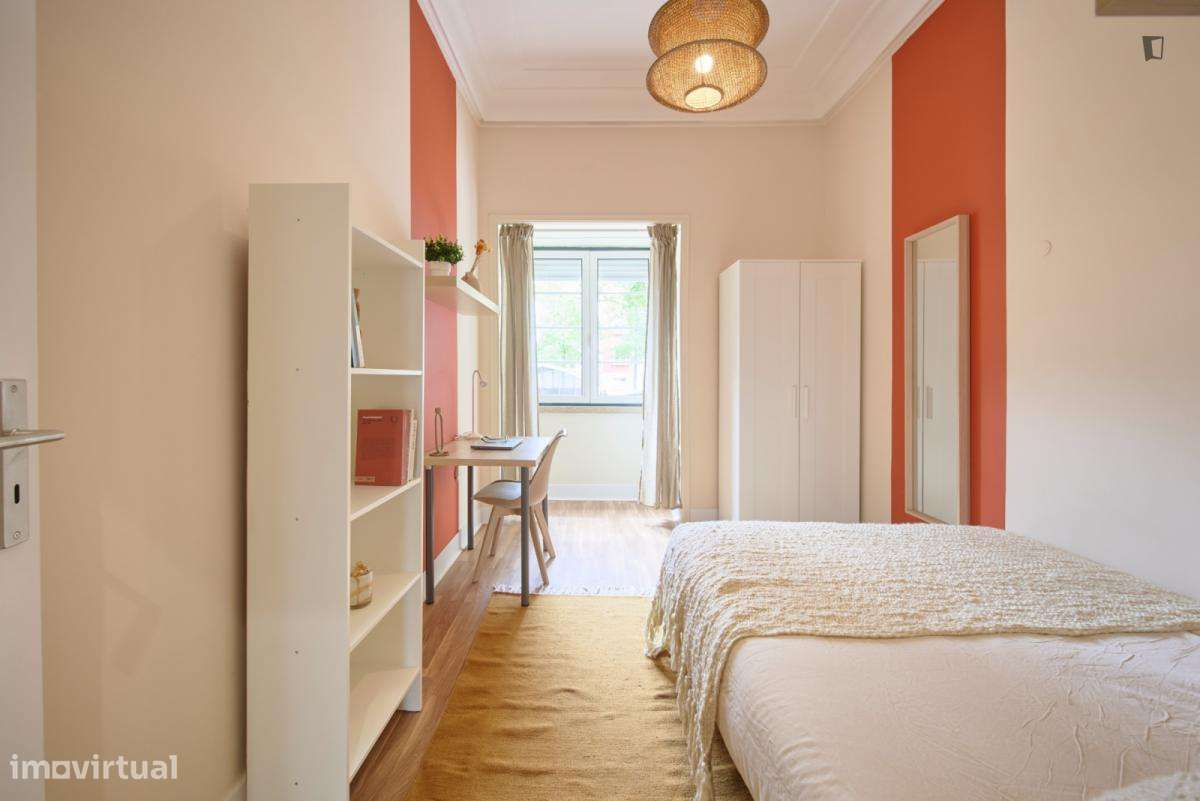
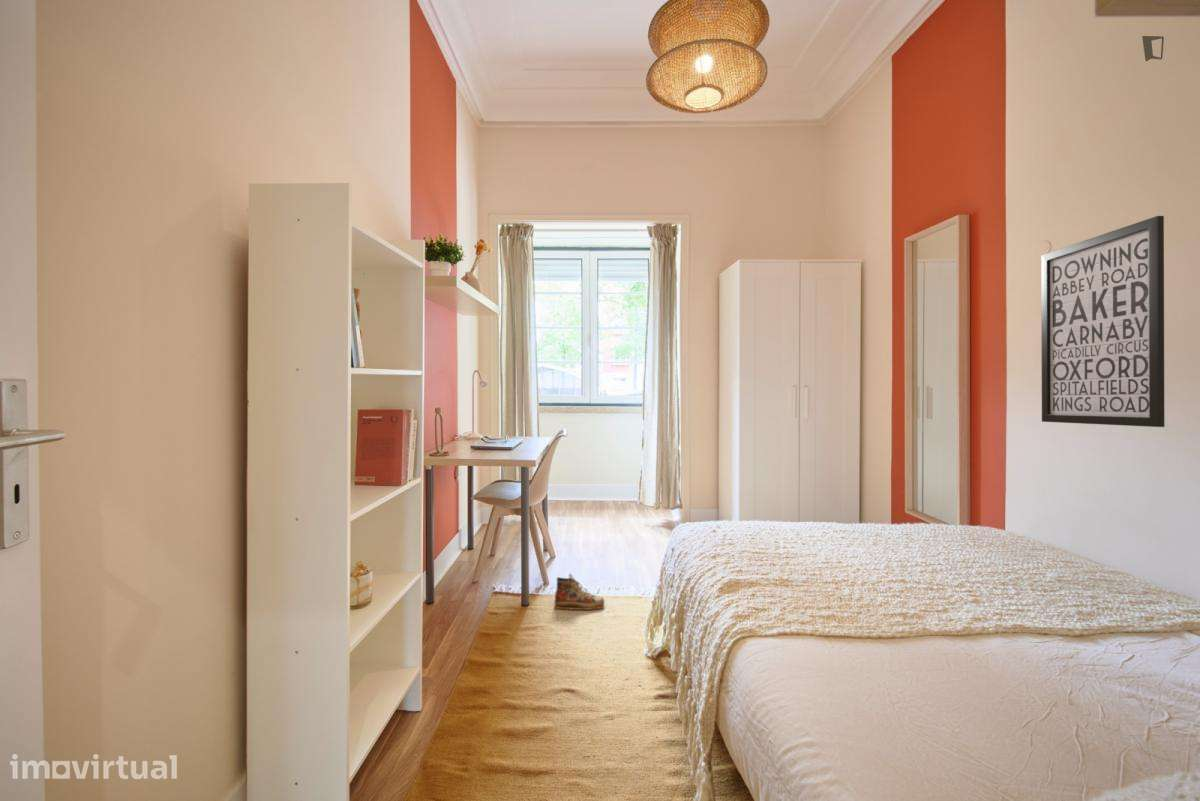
+ shoe [553,573,605,611]
+ wall art [1040,215,1166,428]
